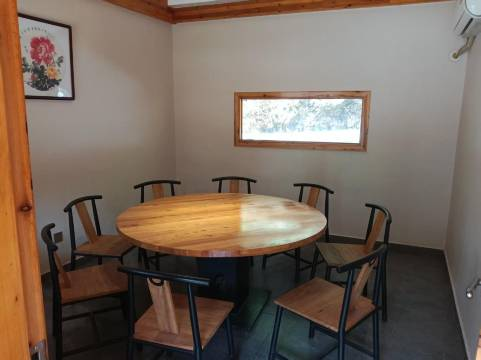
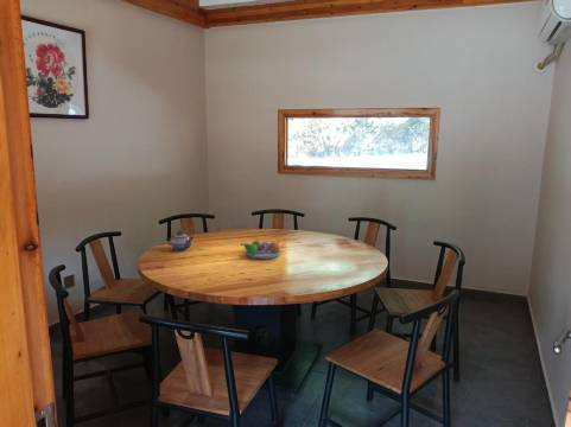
+ teapot [166,230,195,253]
+ fruit bowl [239,238,284,260]
